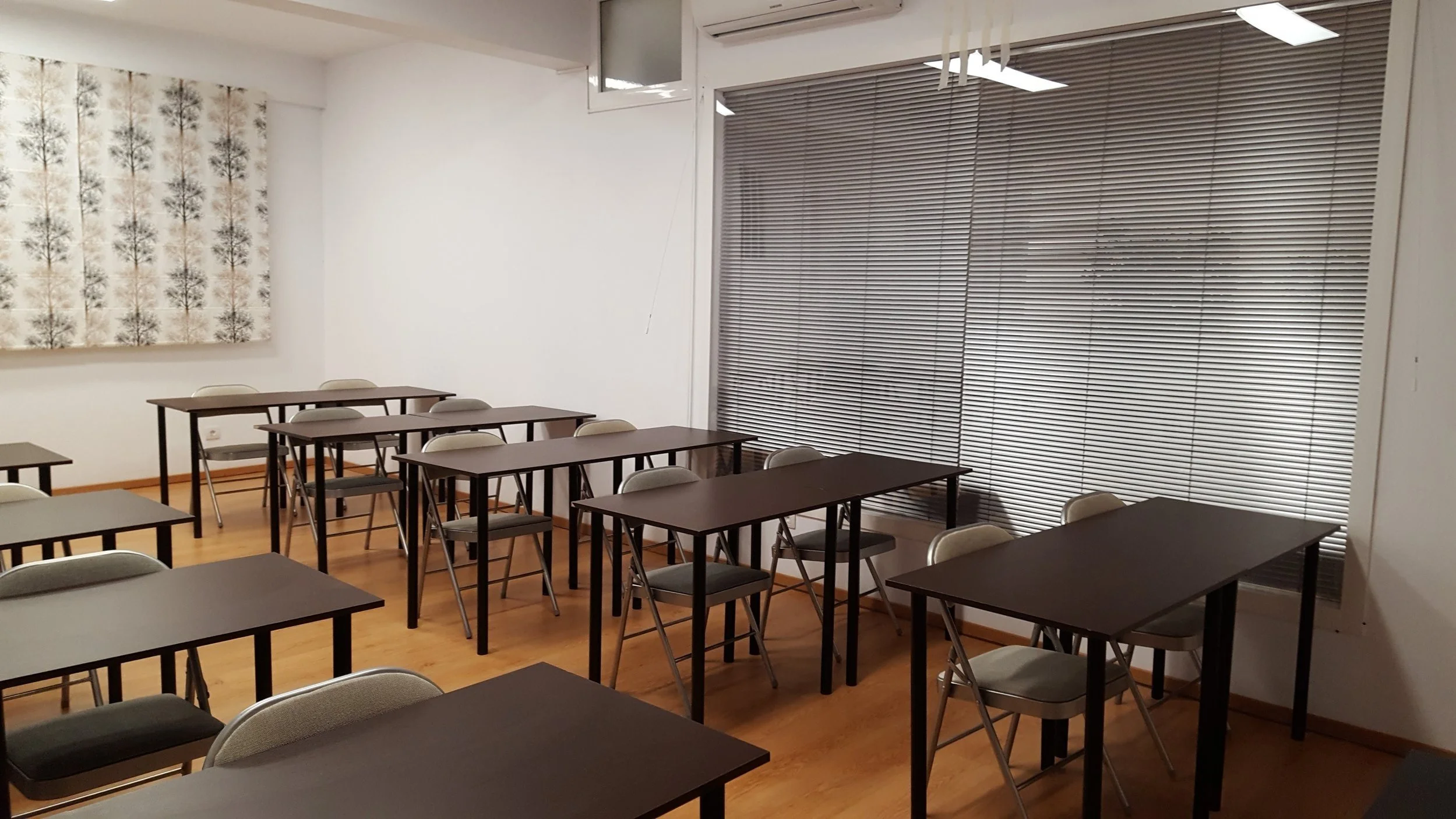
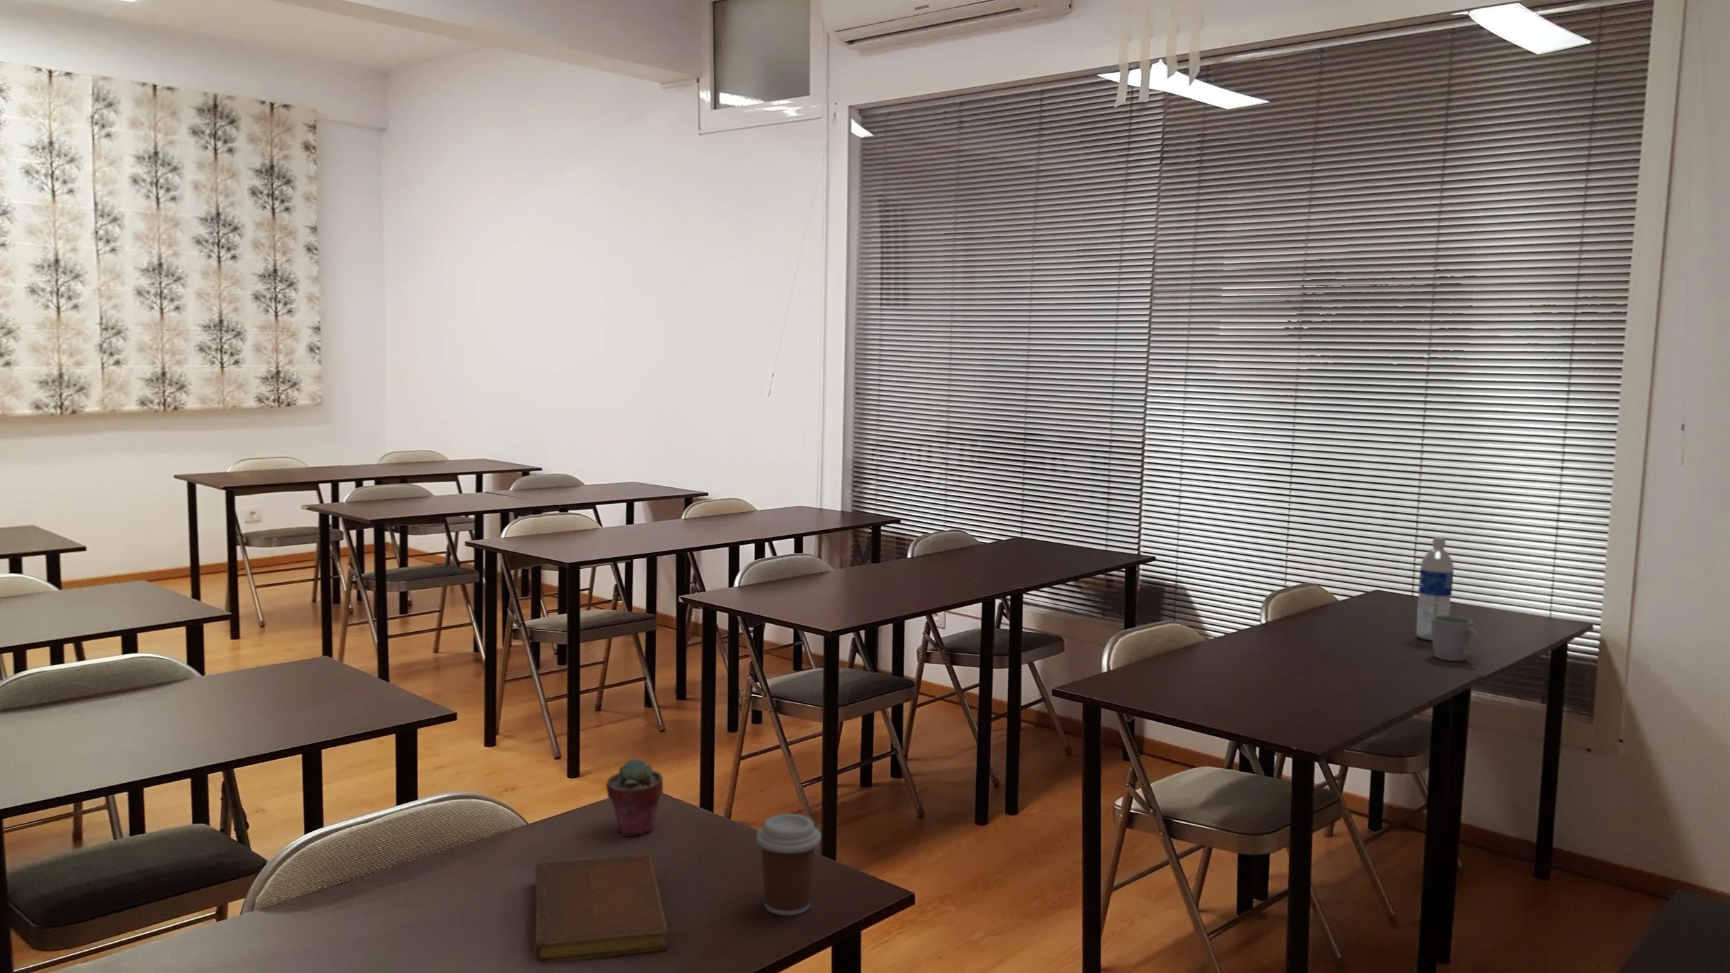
+ potted succulent [606,758,664,836]
+ coffee cup [756,813,822,916]
+ water bottle [1415,536,1454,642]
+ mug [1432,615,1479,662]
+ notebook [533,854,669,963]
